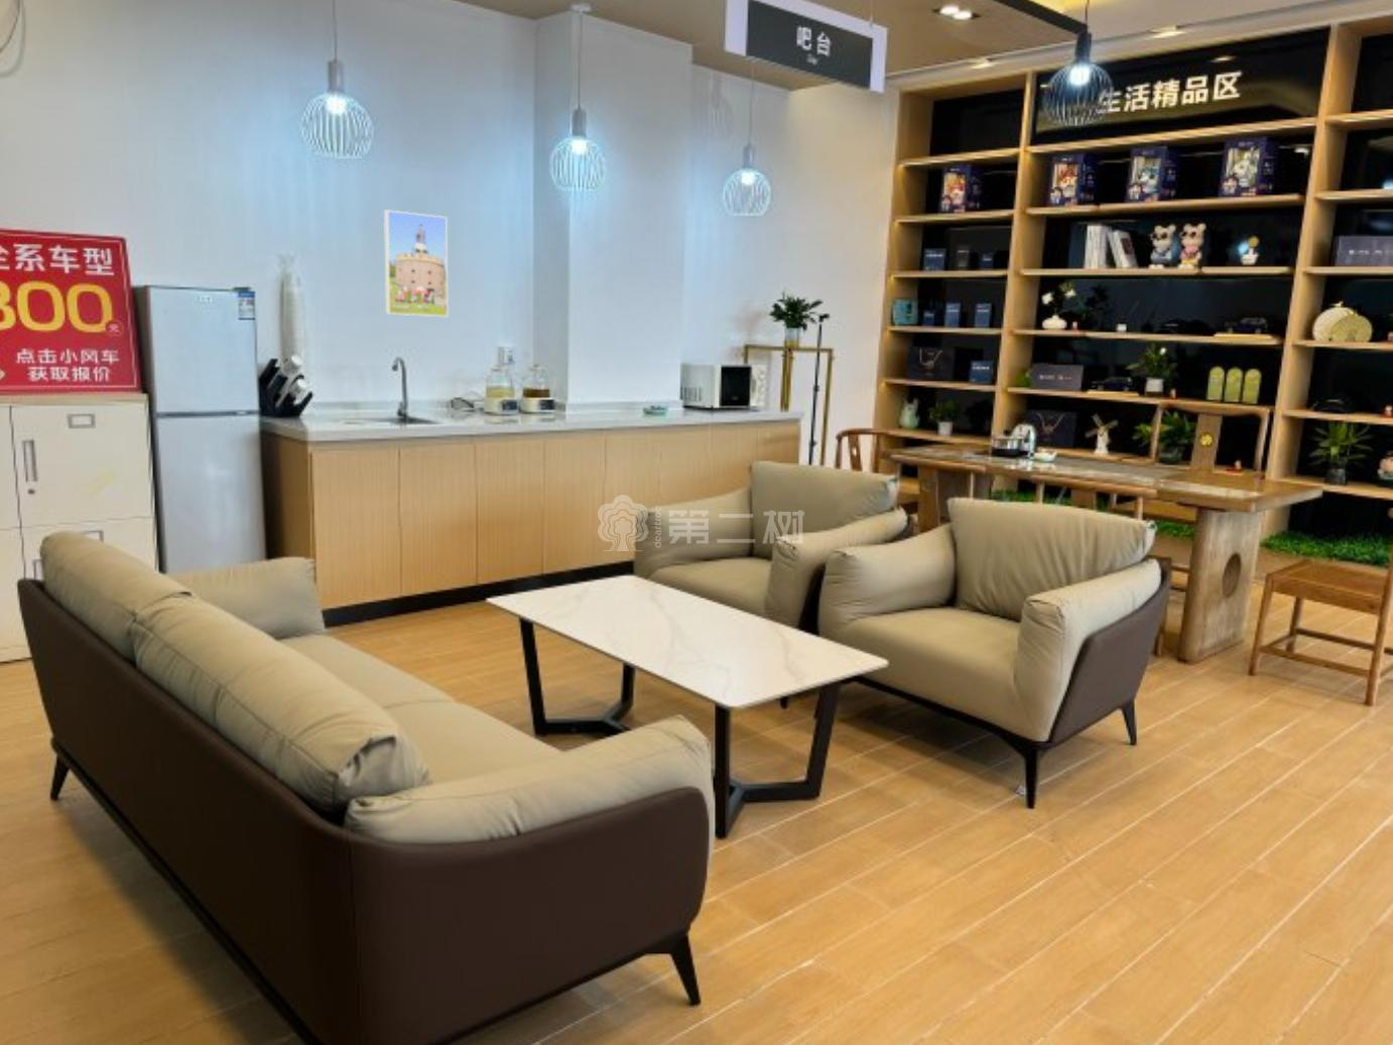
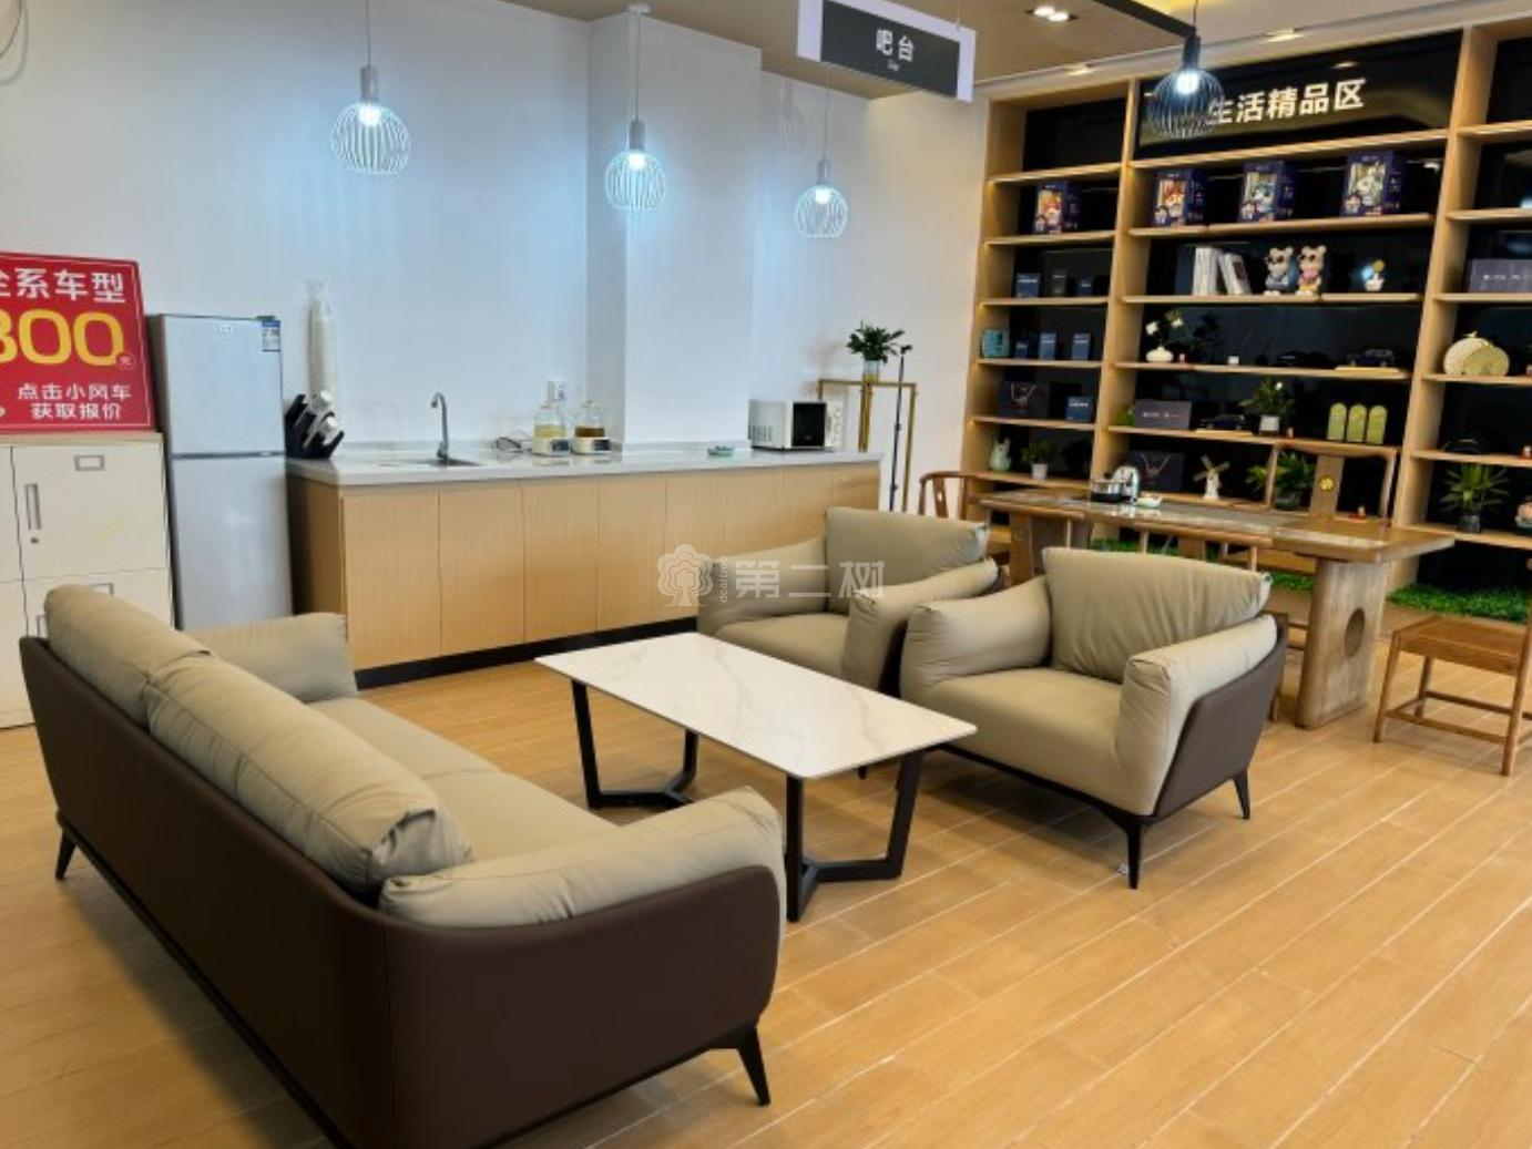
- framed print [383,209,449,317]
